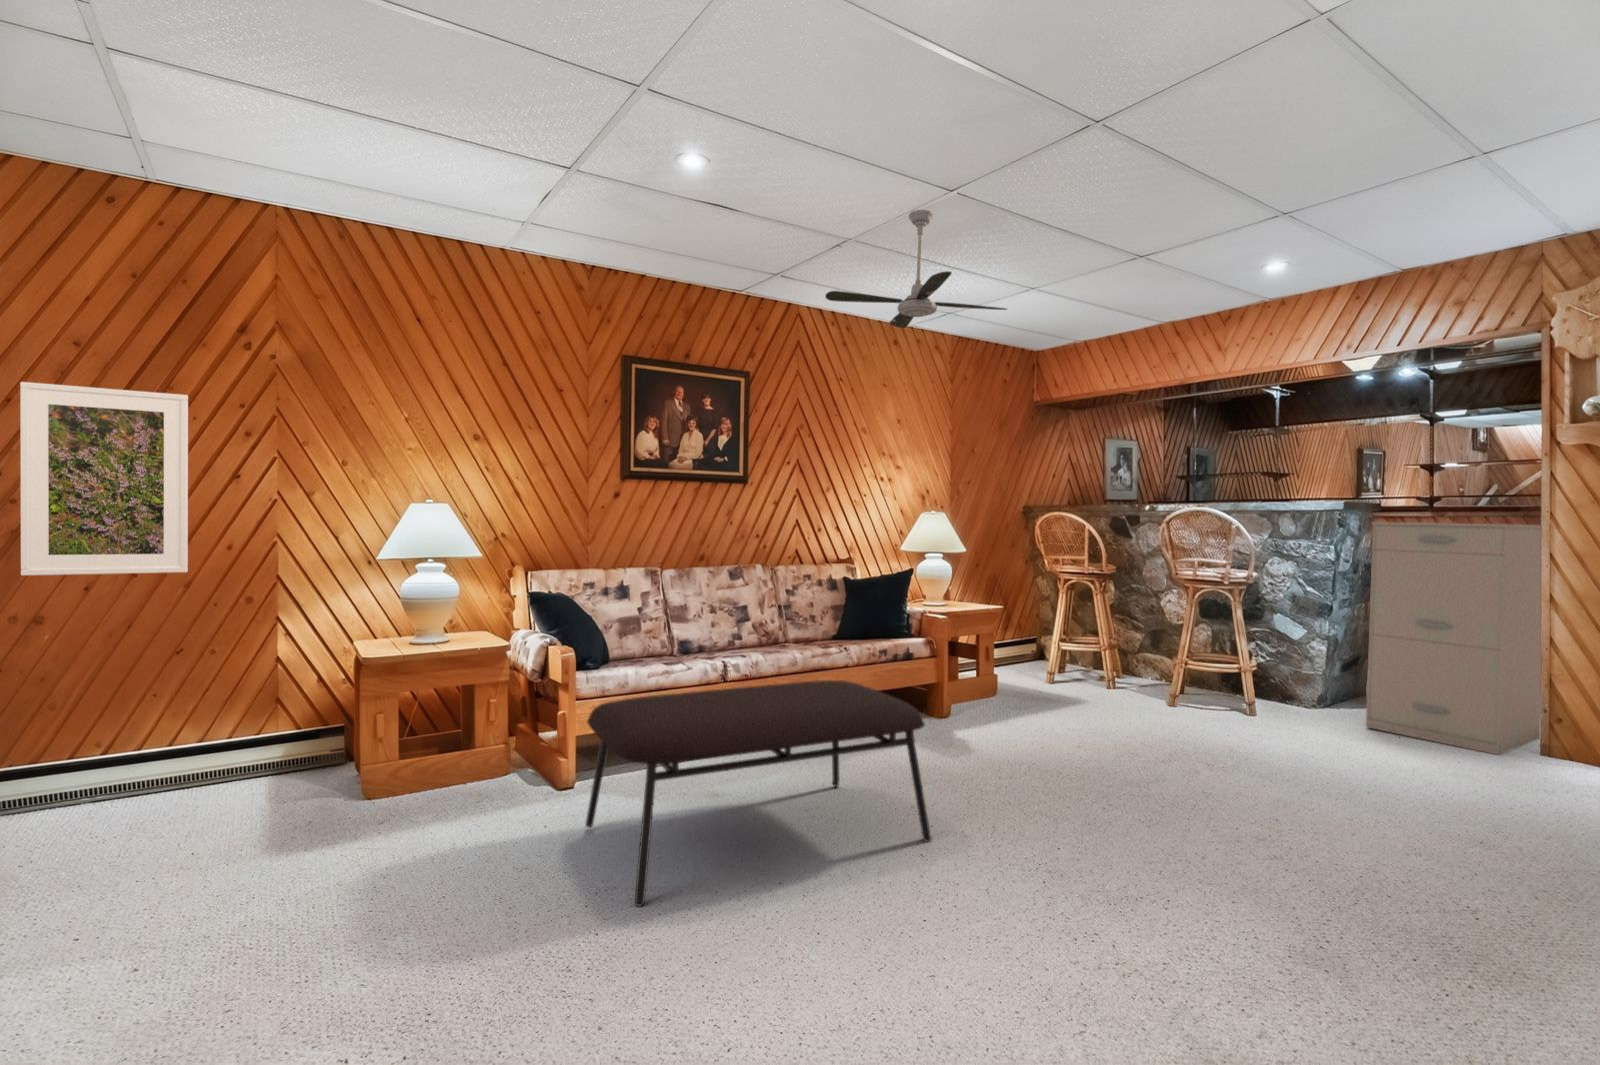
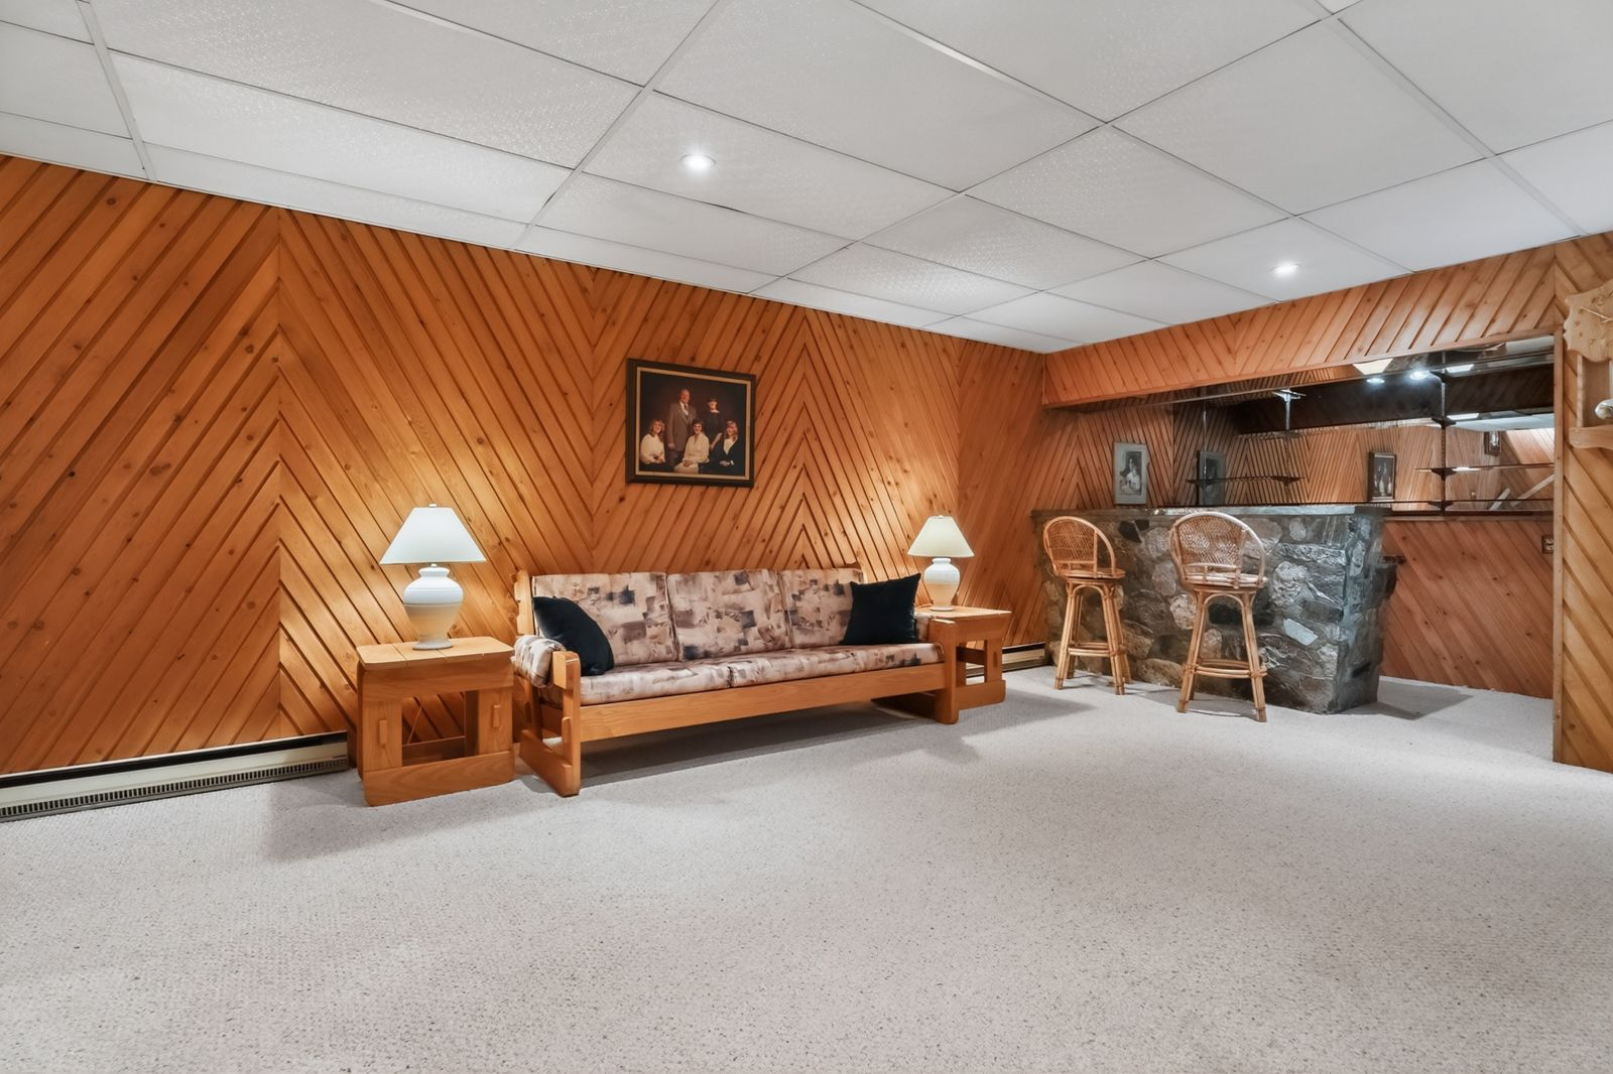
- filing cabinet [1364,522,1543,756]
- coffee table [584,680,933,908]
- ceiling fan [824,209,1009,329]
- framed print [19,380,189,576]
